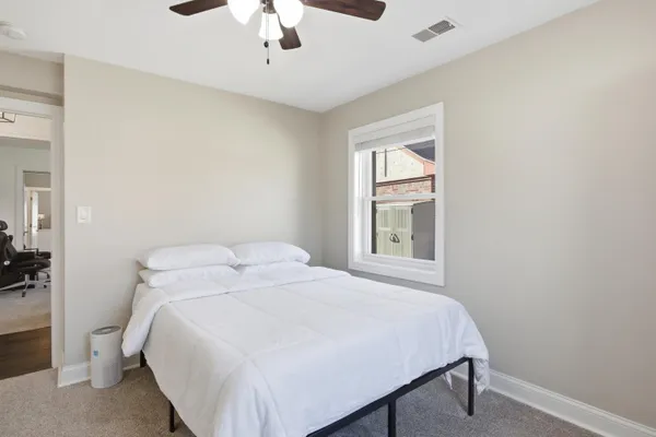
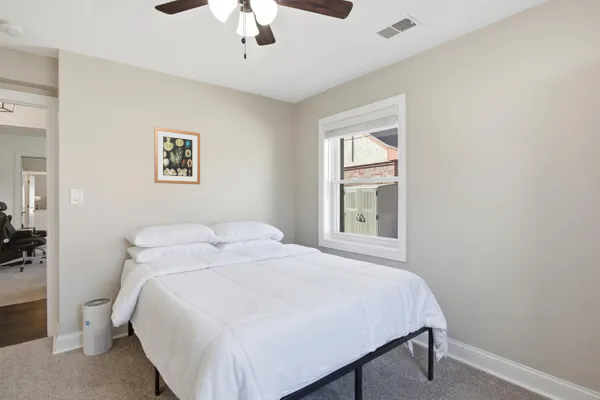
+ wall art [154,126,201,185]
